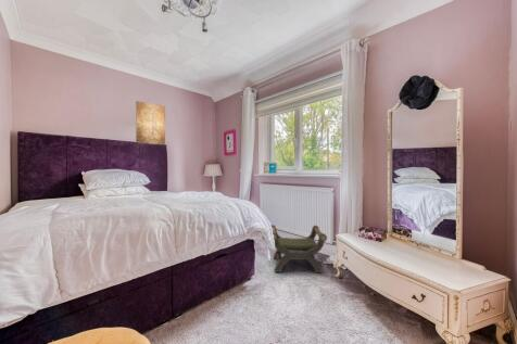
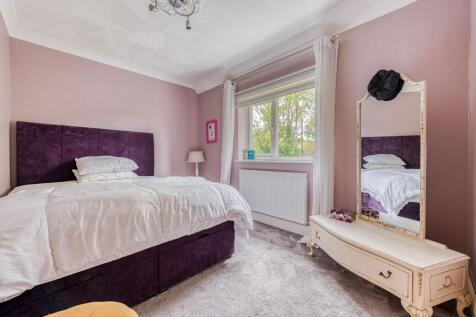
- stool [270,224,328,273]
- wall art [135,100,166,145]
